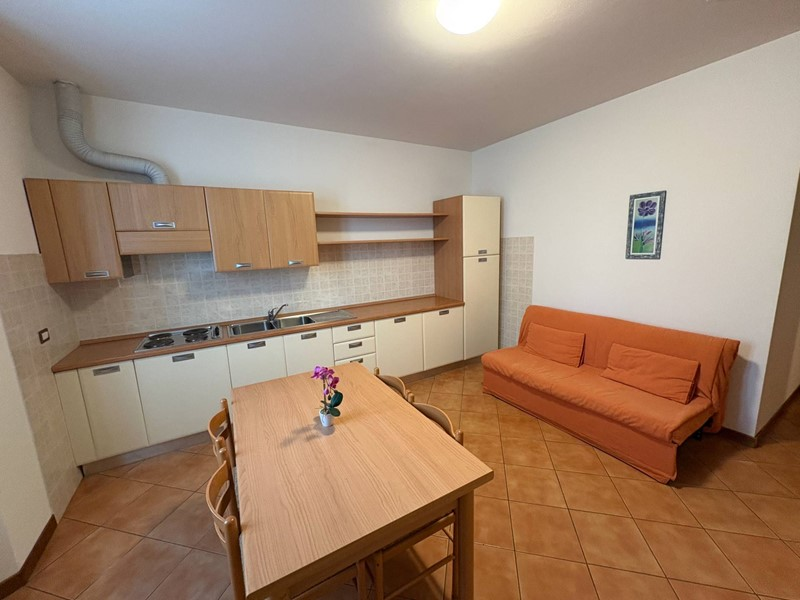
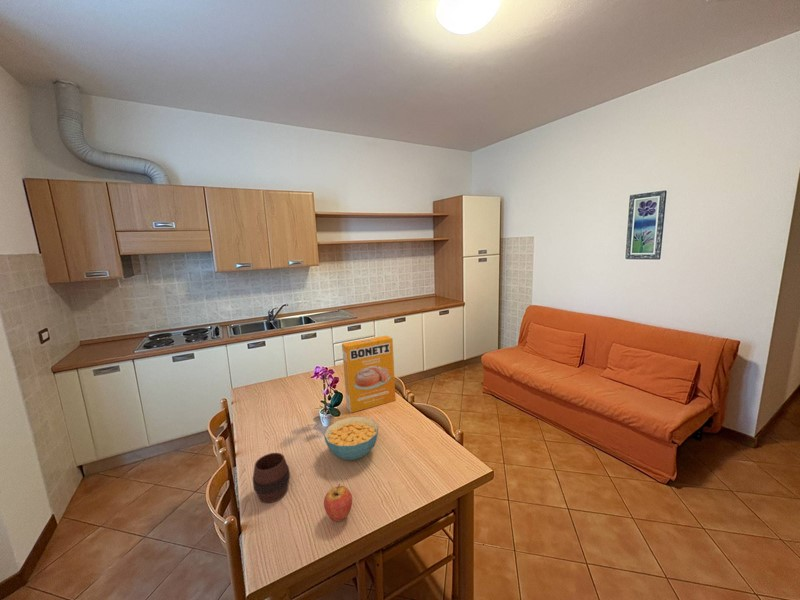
+ fruit [323,483,353,522]
+ cereal bowl [323,416,379,461]
+ cup [252,452,291,504]
+ cereal box [341,335,397,414]
